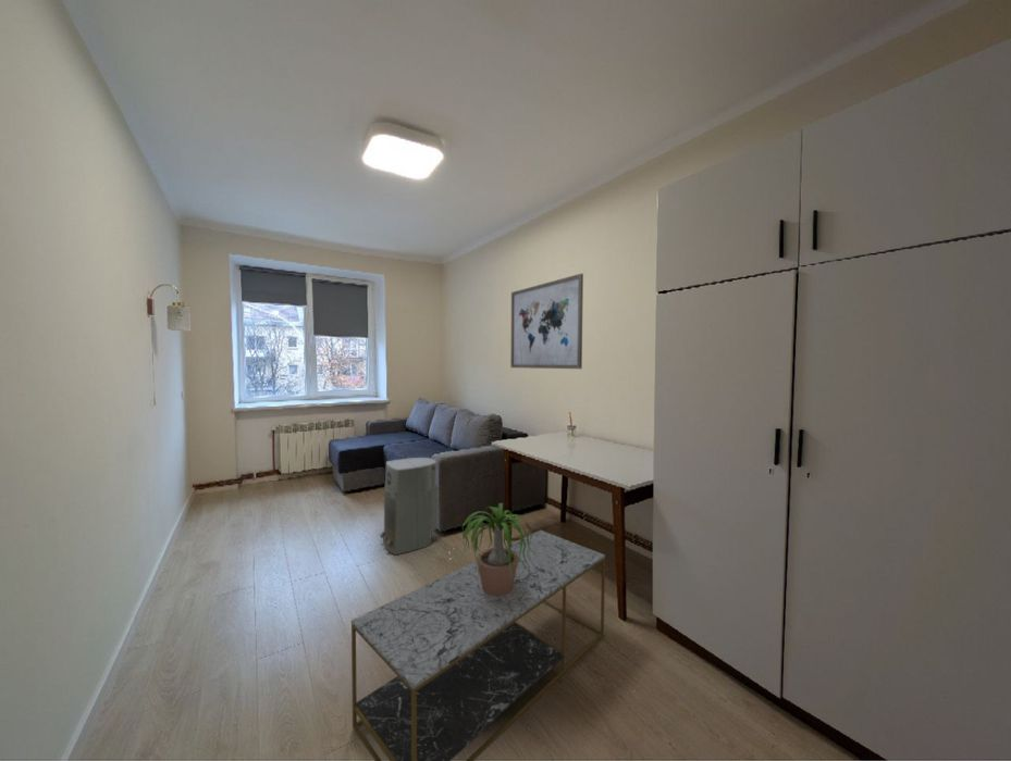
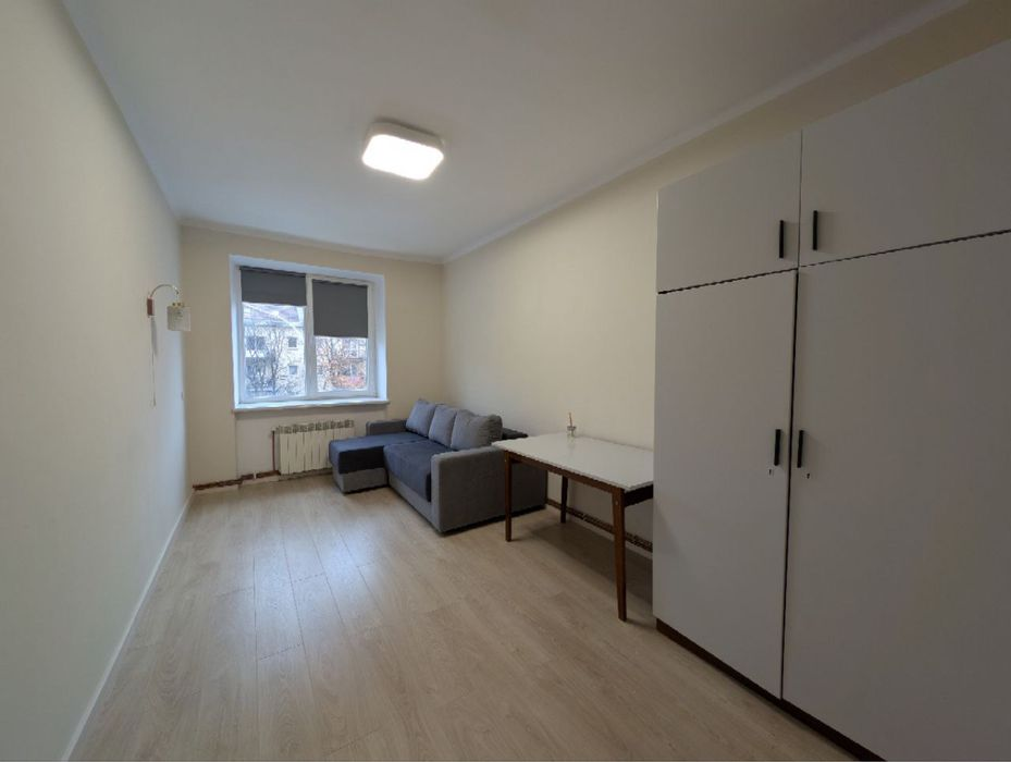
- air purifier [379,457,439,556]
- coffee table [350,529,606,761]
- wall art [509,273,584,370]
- potted plant [452,502,538,596]
